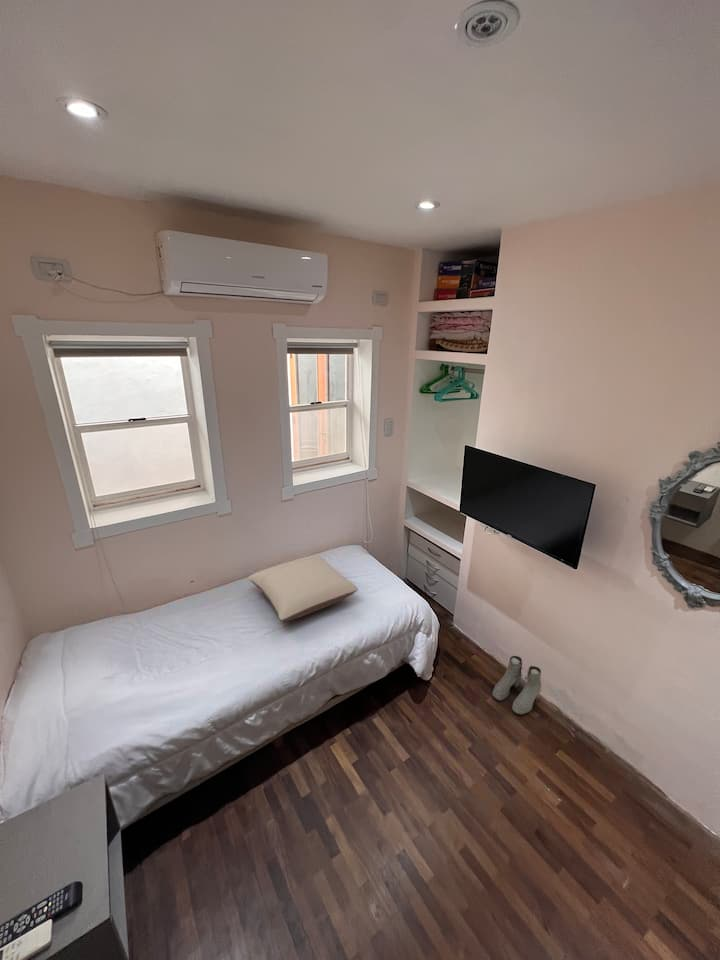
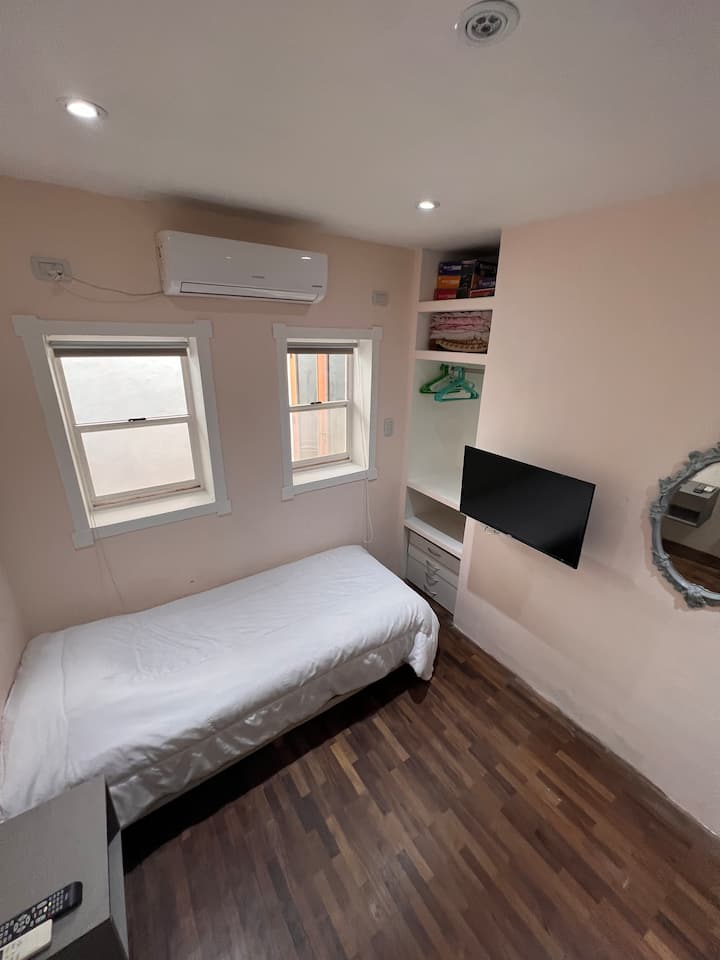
- boots [491,655,542,715]
- pillow [247,554,359,623]
